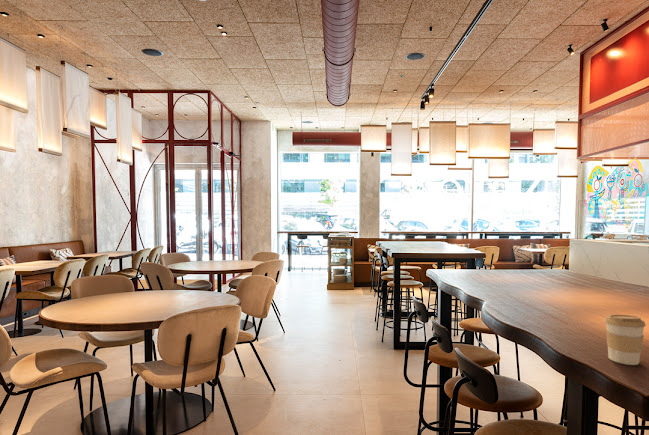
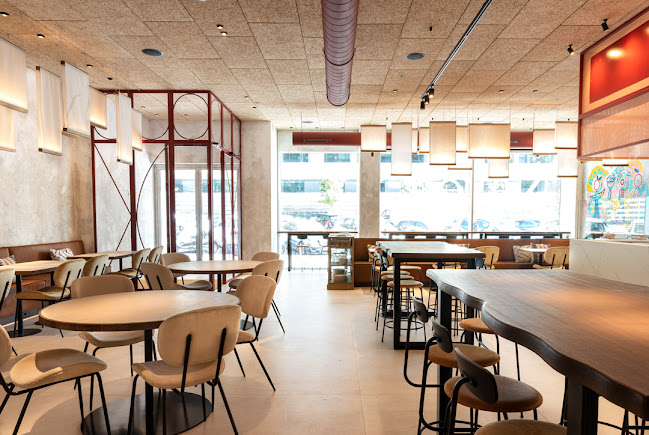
- coffee cup [603,314,647,366]
